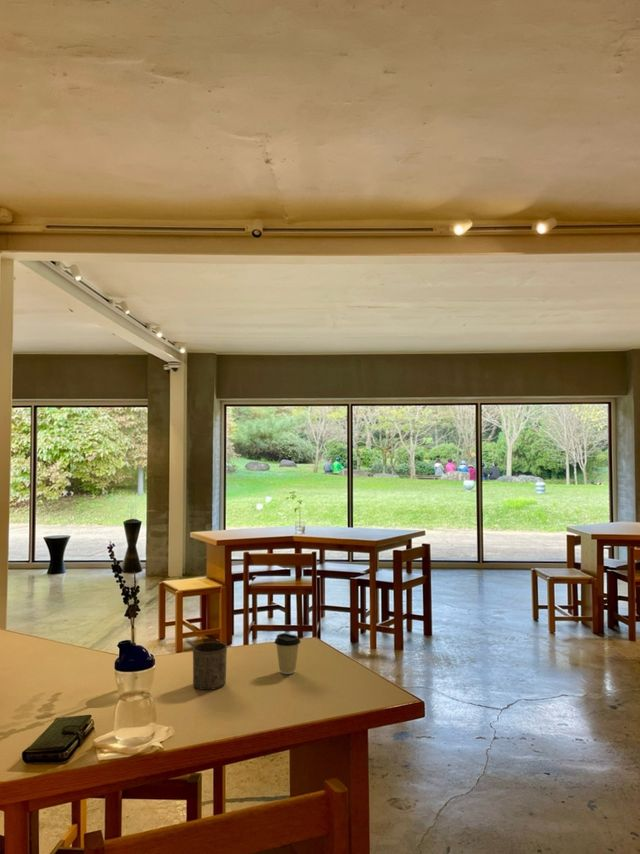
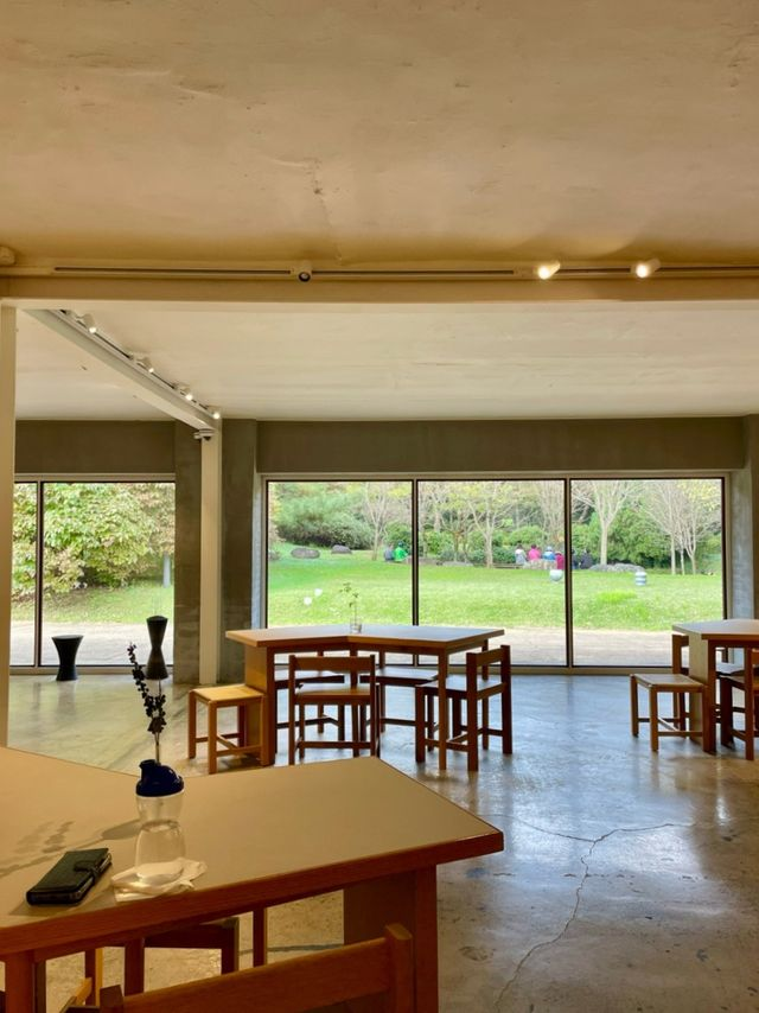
- coffee cup [273,632,302,675]
- cup [192,641,228,691]
